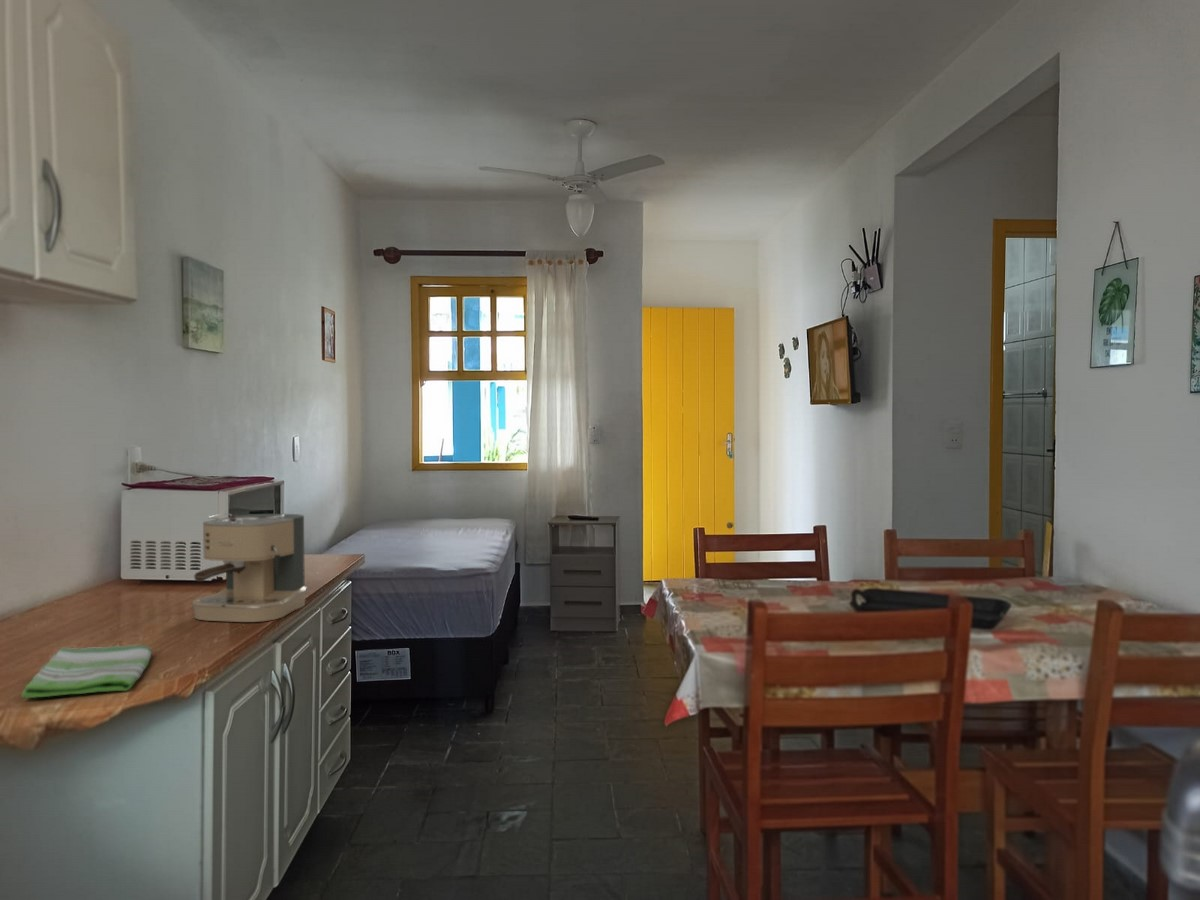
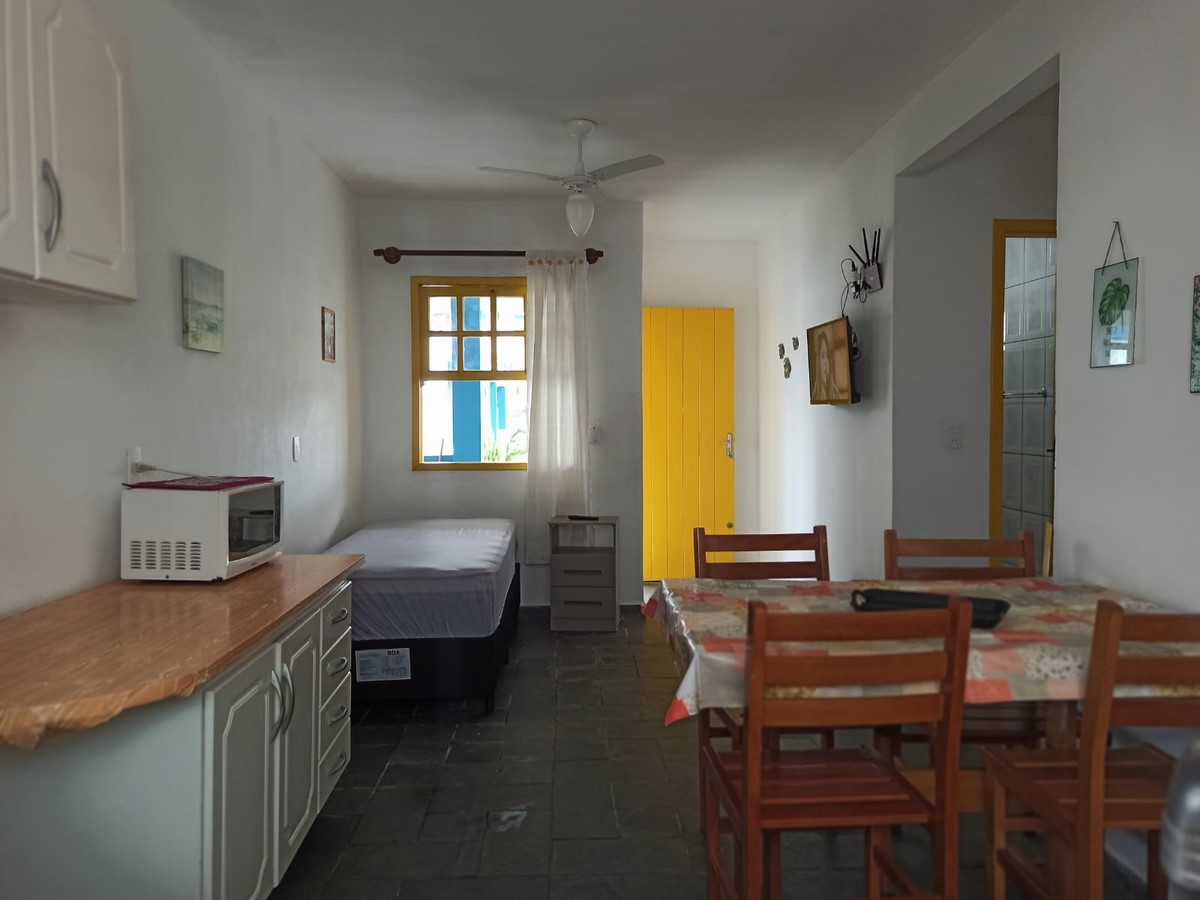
- dish towel [20,644,153,699]
- coffee maker [191,513,308,623]
